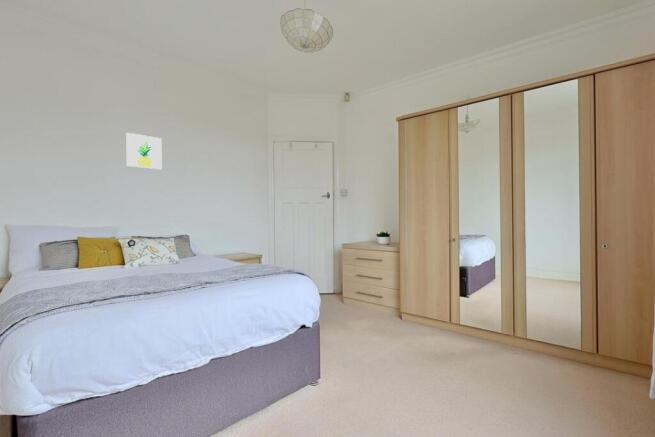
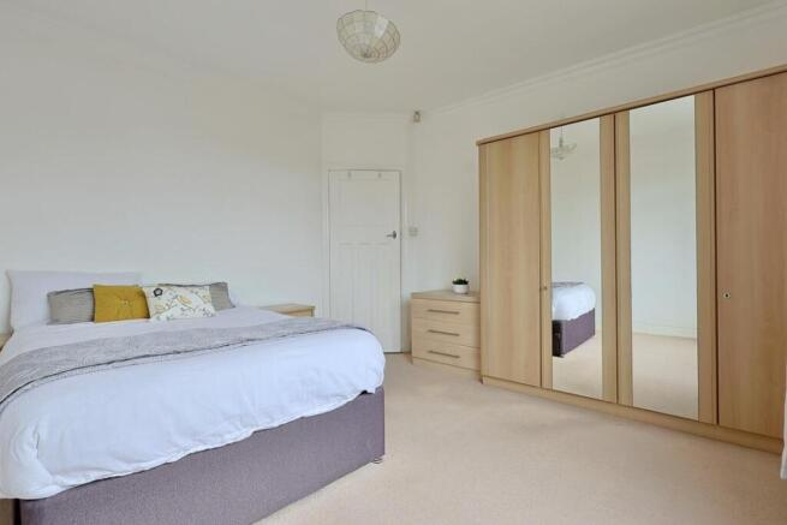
- wall art [126,132,163,170]
